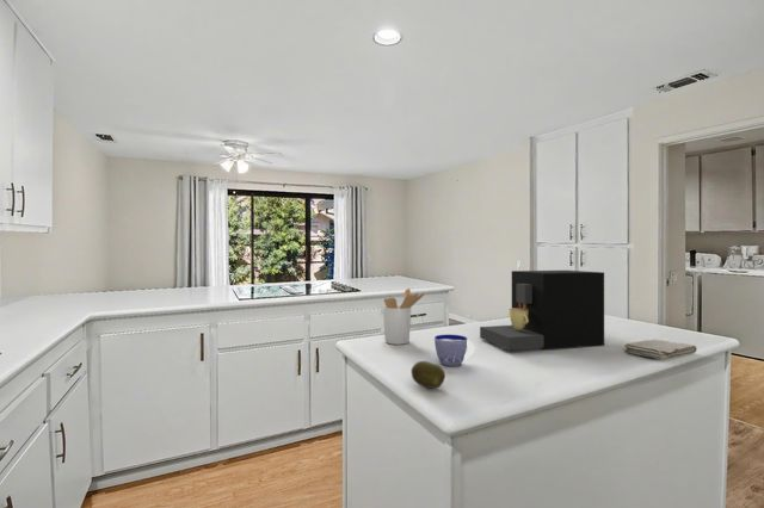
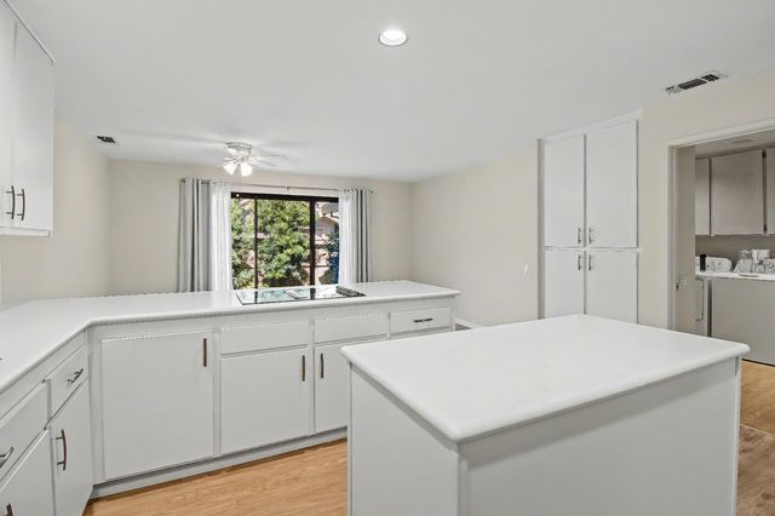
- fruit [411,360,446,390]
- washcloth [623,339,698,361]
- coffee maker [479,270,605,351]
- cup [433,334,475,367]
- utensil holder [382,287,425,346]
